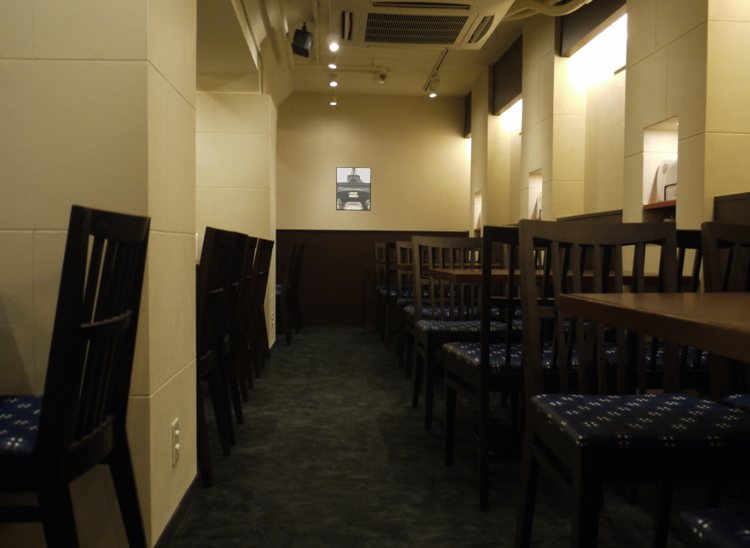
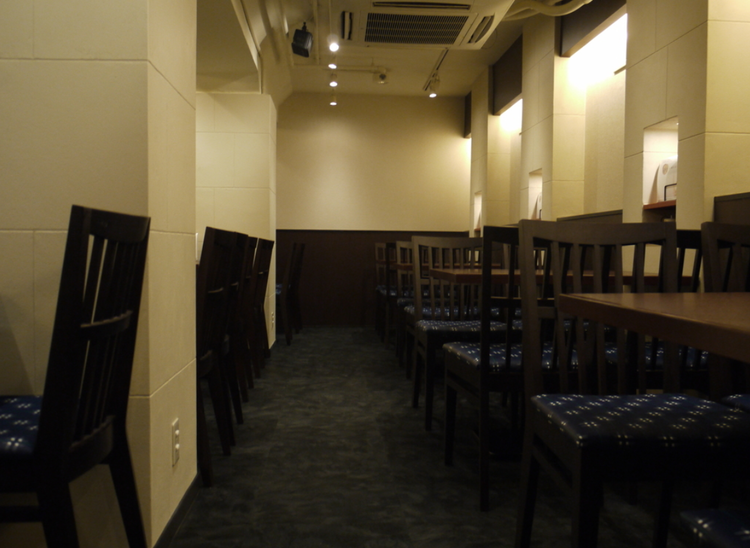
- wall art [335,166,372,212]
